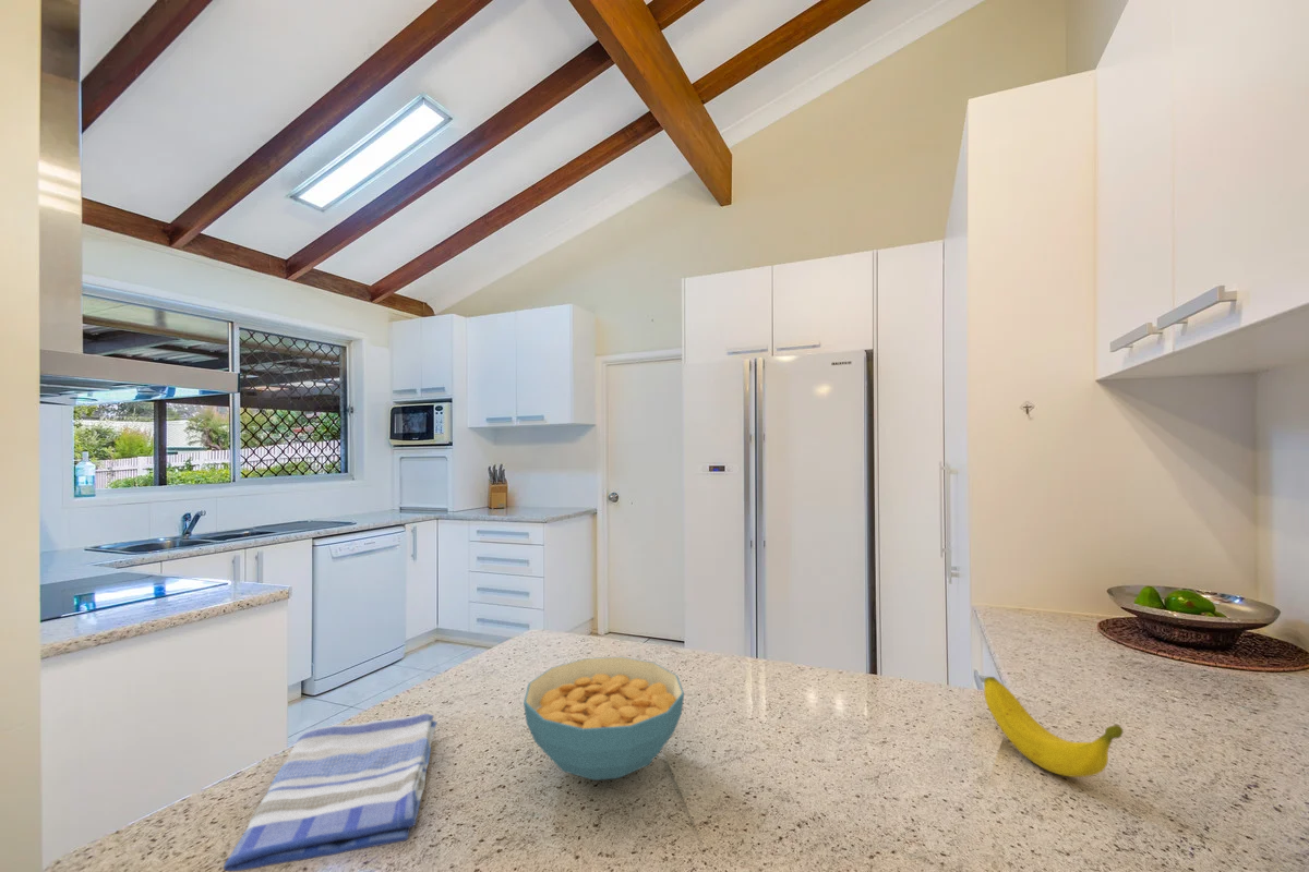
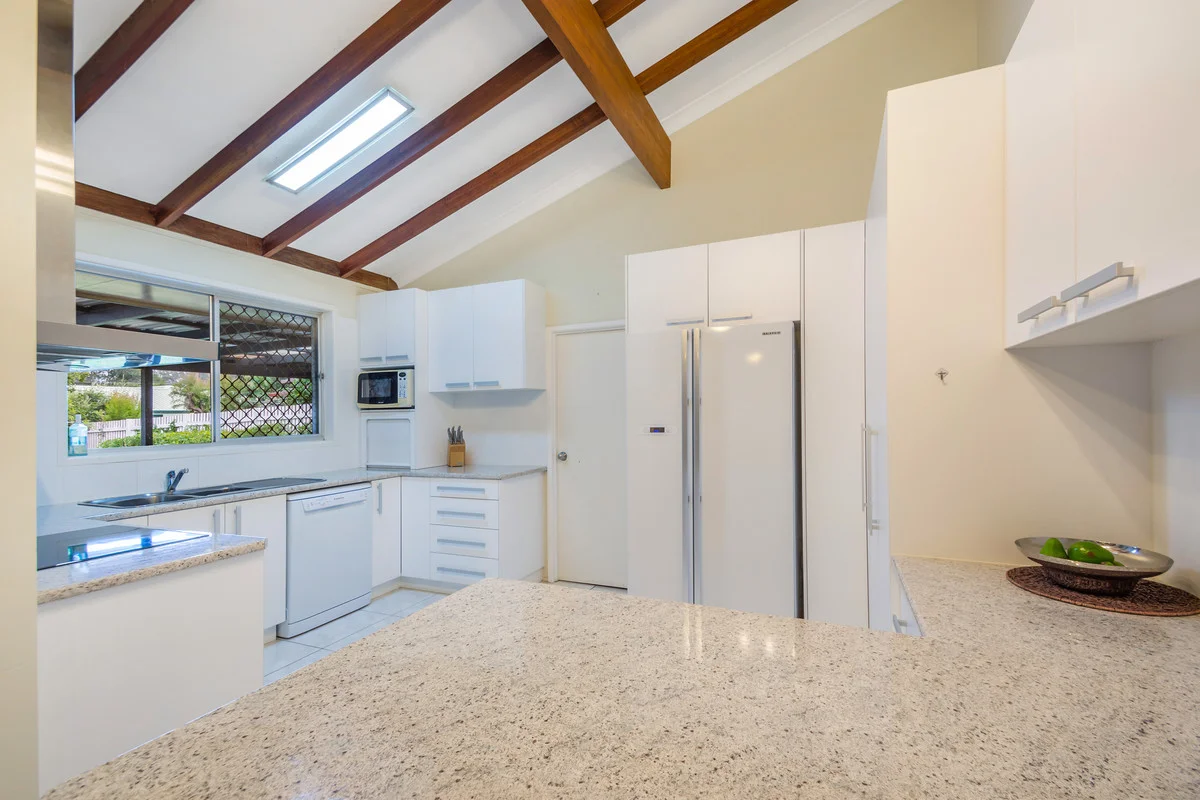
- banana [983,676,1125,778]
- cereal bowl [523,656,685,782]
- dish towel [223,713,439,872]
